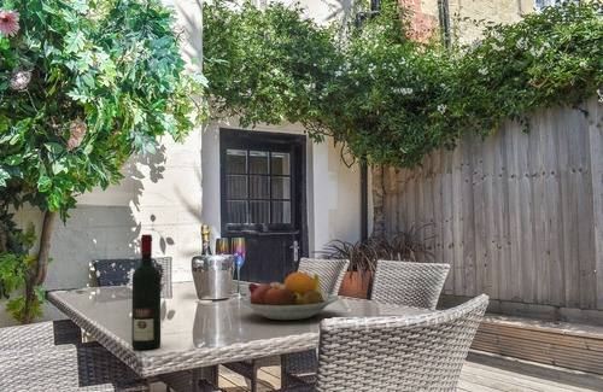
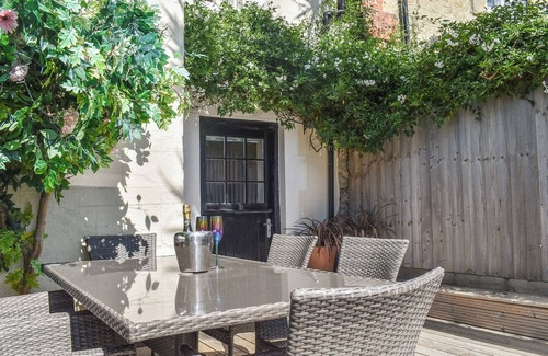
- fruit bowl [238,271,339,321]
- alcohol [130,233,162,351]
